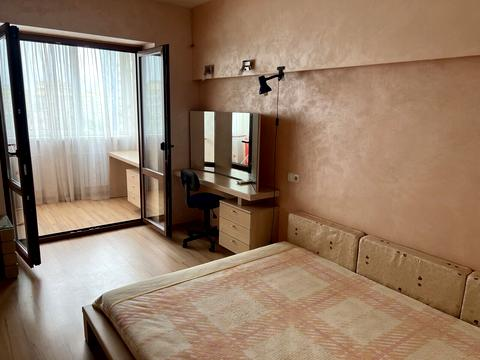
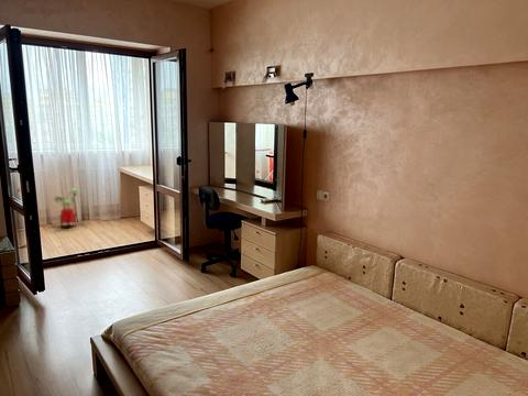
+ house plant [53,187,81,229]
